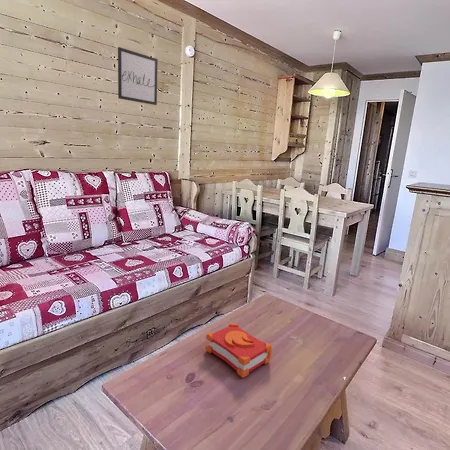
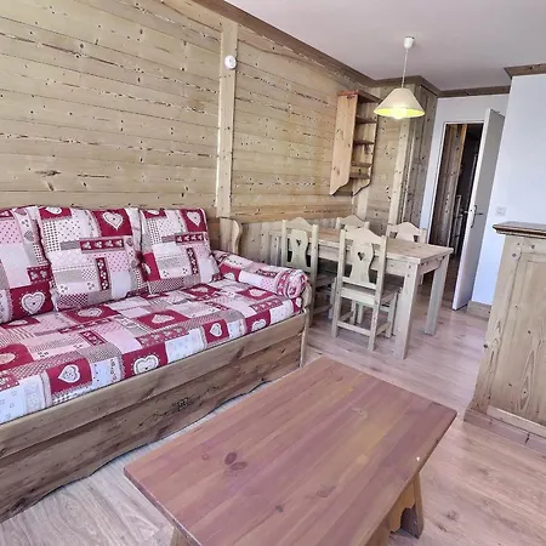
- wall art [117,46,159,106]
- notebook [205,322,272,379]
